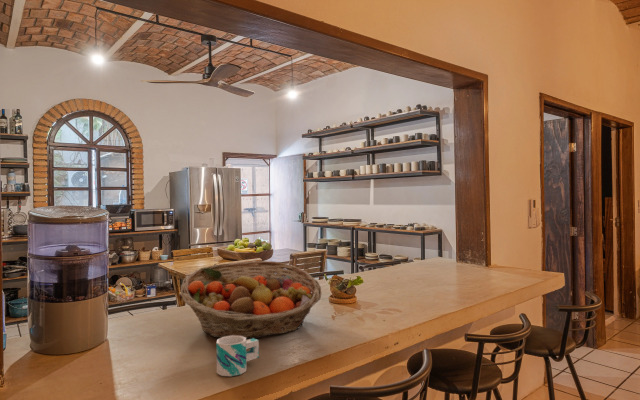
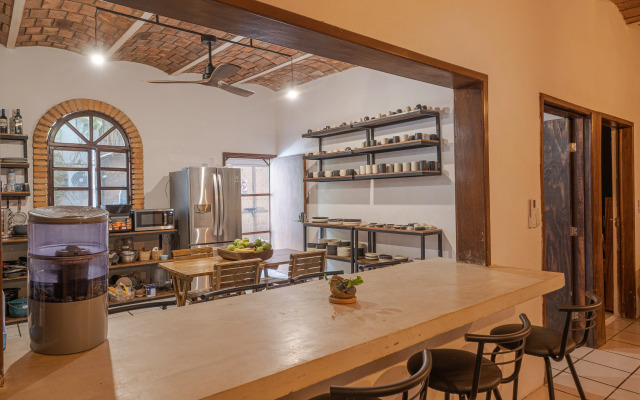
- mug [215,335,260,377]
- fruit basket [180,260,322,340]
